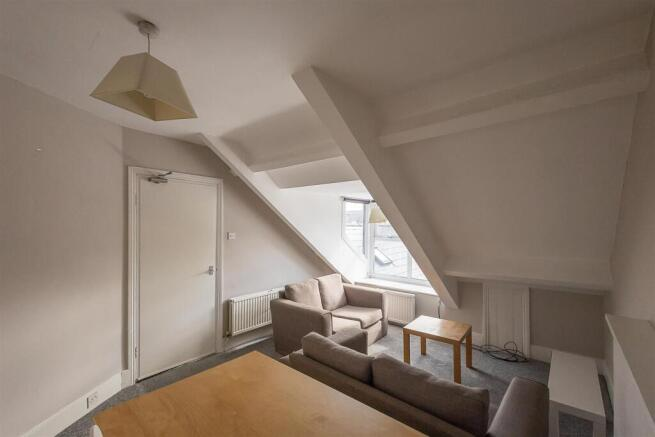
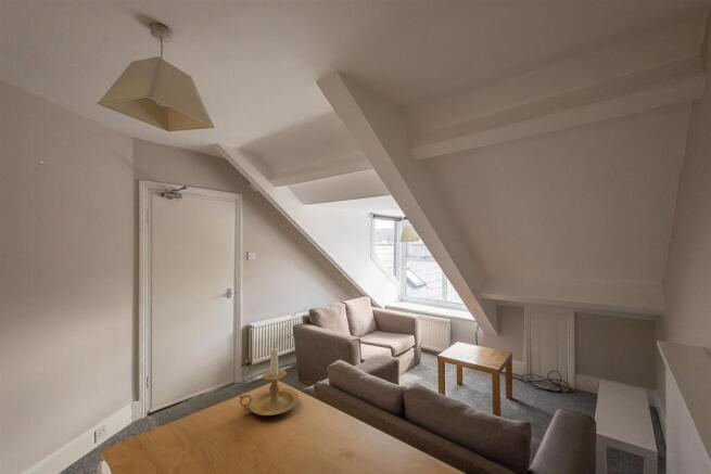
+ candle holder [238,345,300,417]
